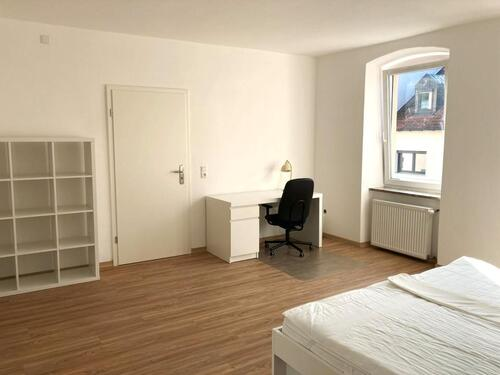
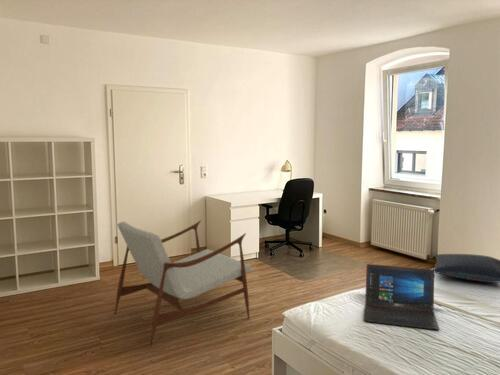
+ laptop [363,263,440,331]
+ pillow [433,253,500,284]
+ armchair [114,219,253,348]
